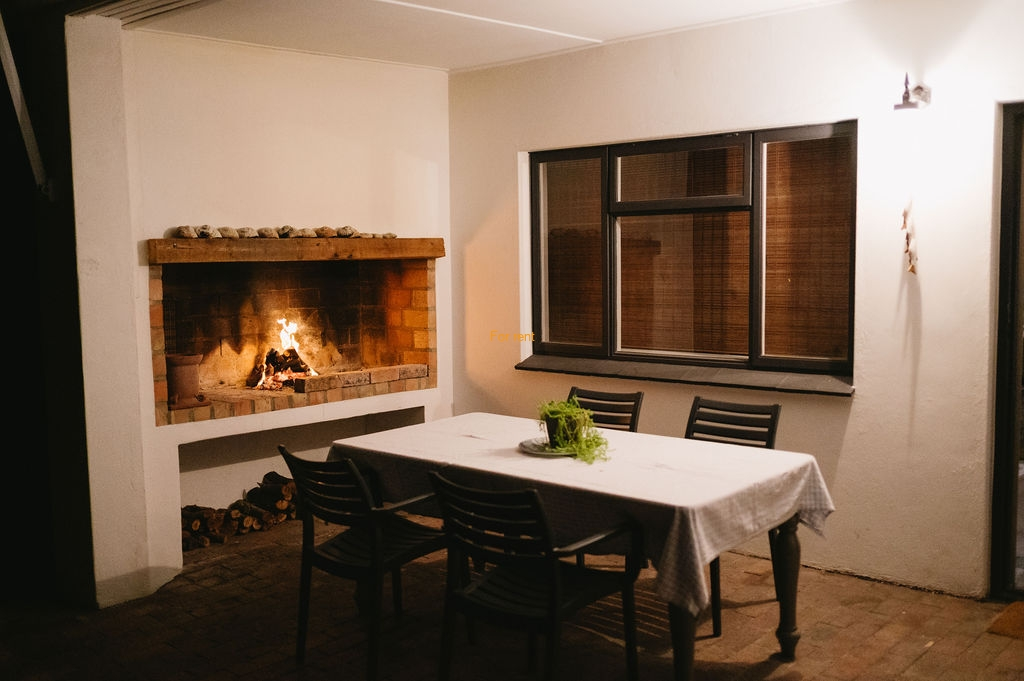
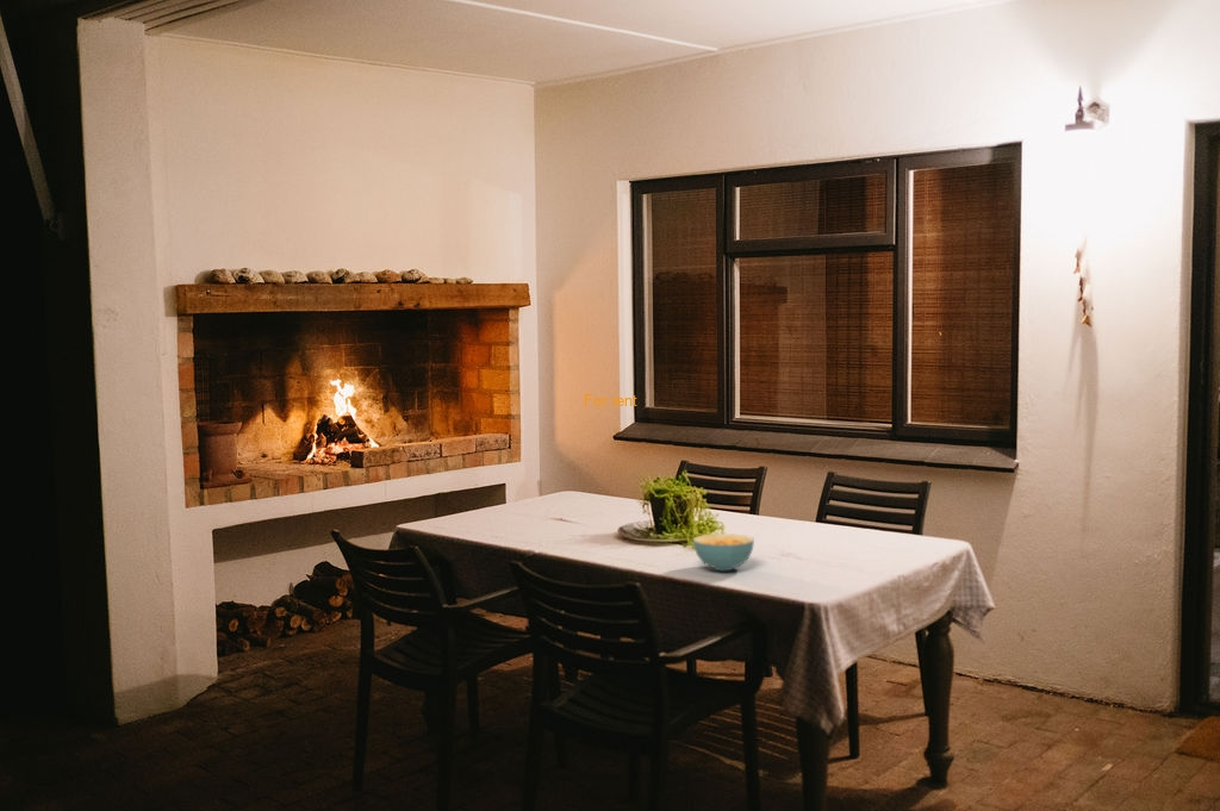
+ cereal bowl [692,534,755,573]
